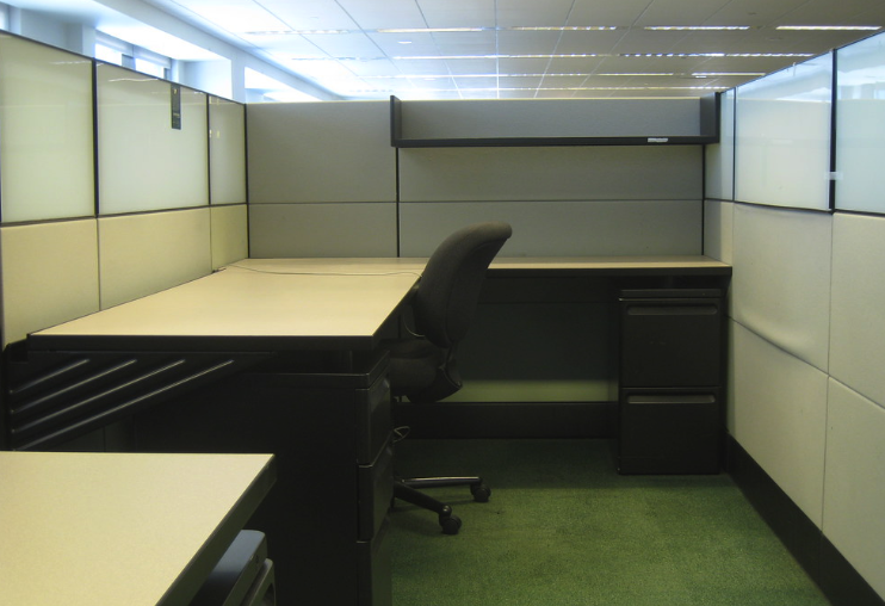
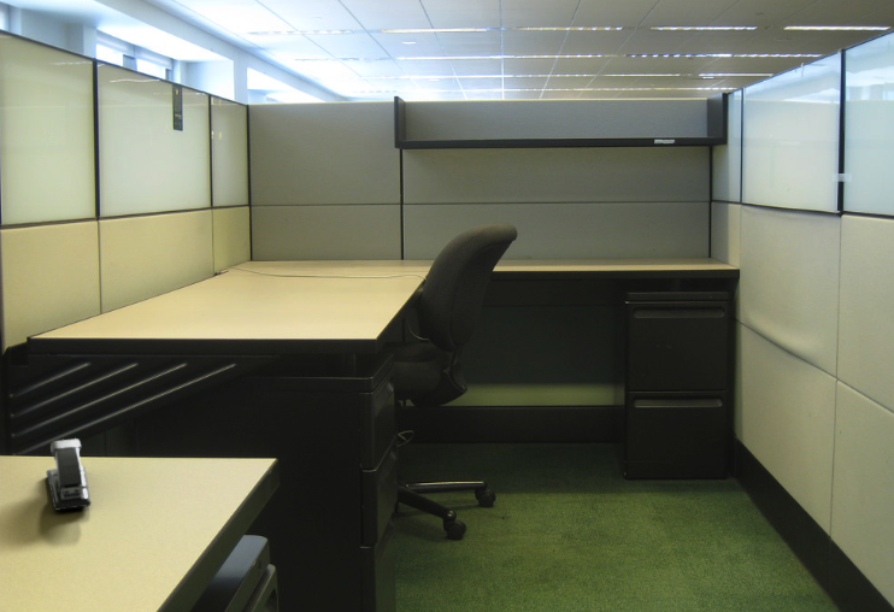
+ stapler [46,437,92,512]
